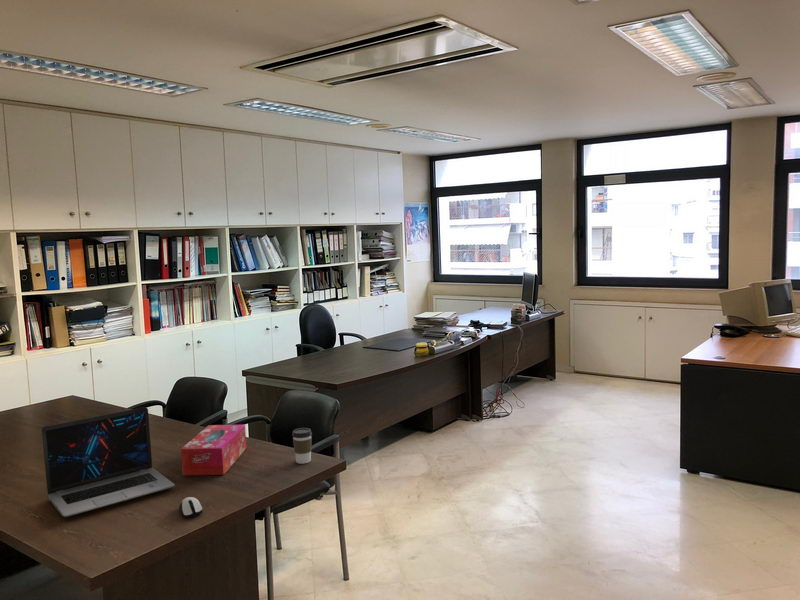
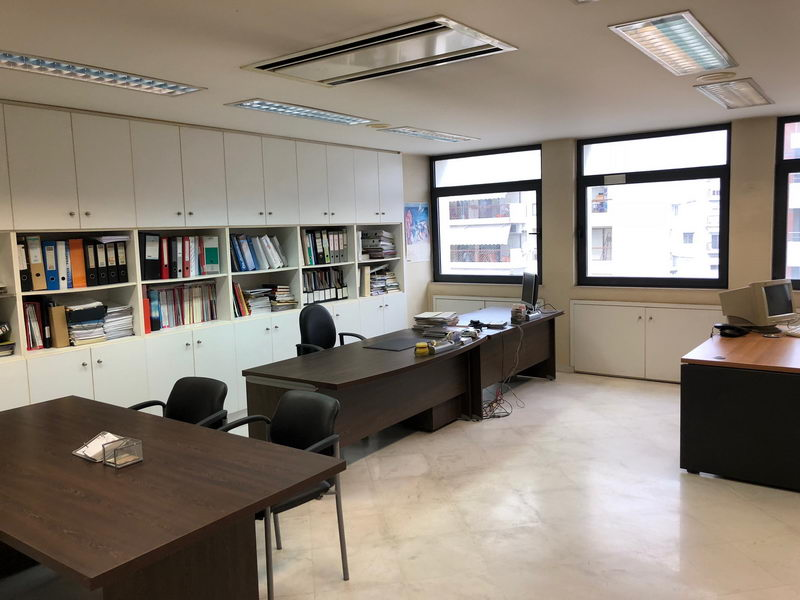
- tissue box [180,424,247,476]
- coffee cup [291,427,313,465]
- laptop [41,406,175,518]
- computer mouse [178,496,204,519]
